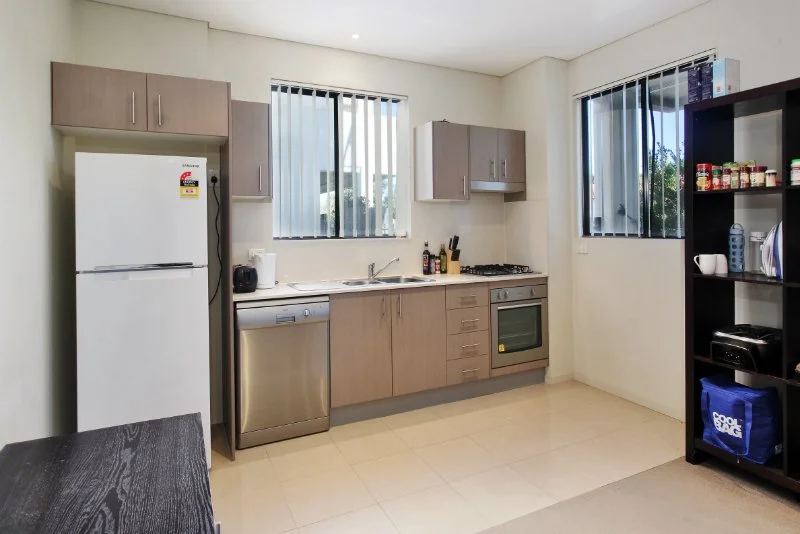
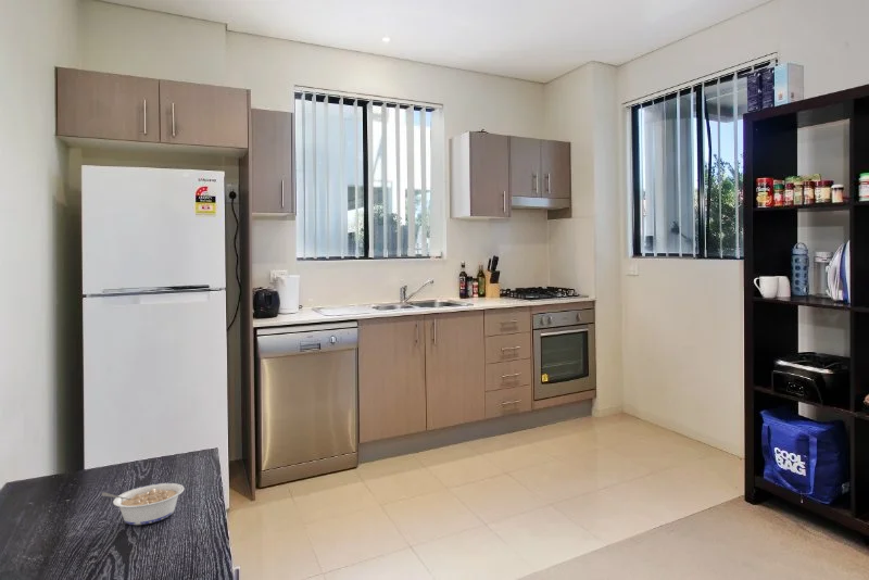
+ legume [101,482,185,526]
